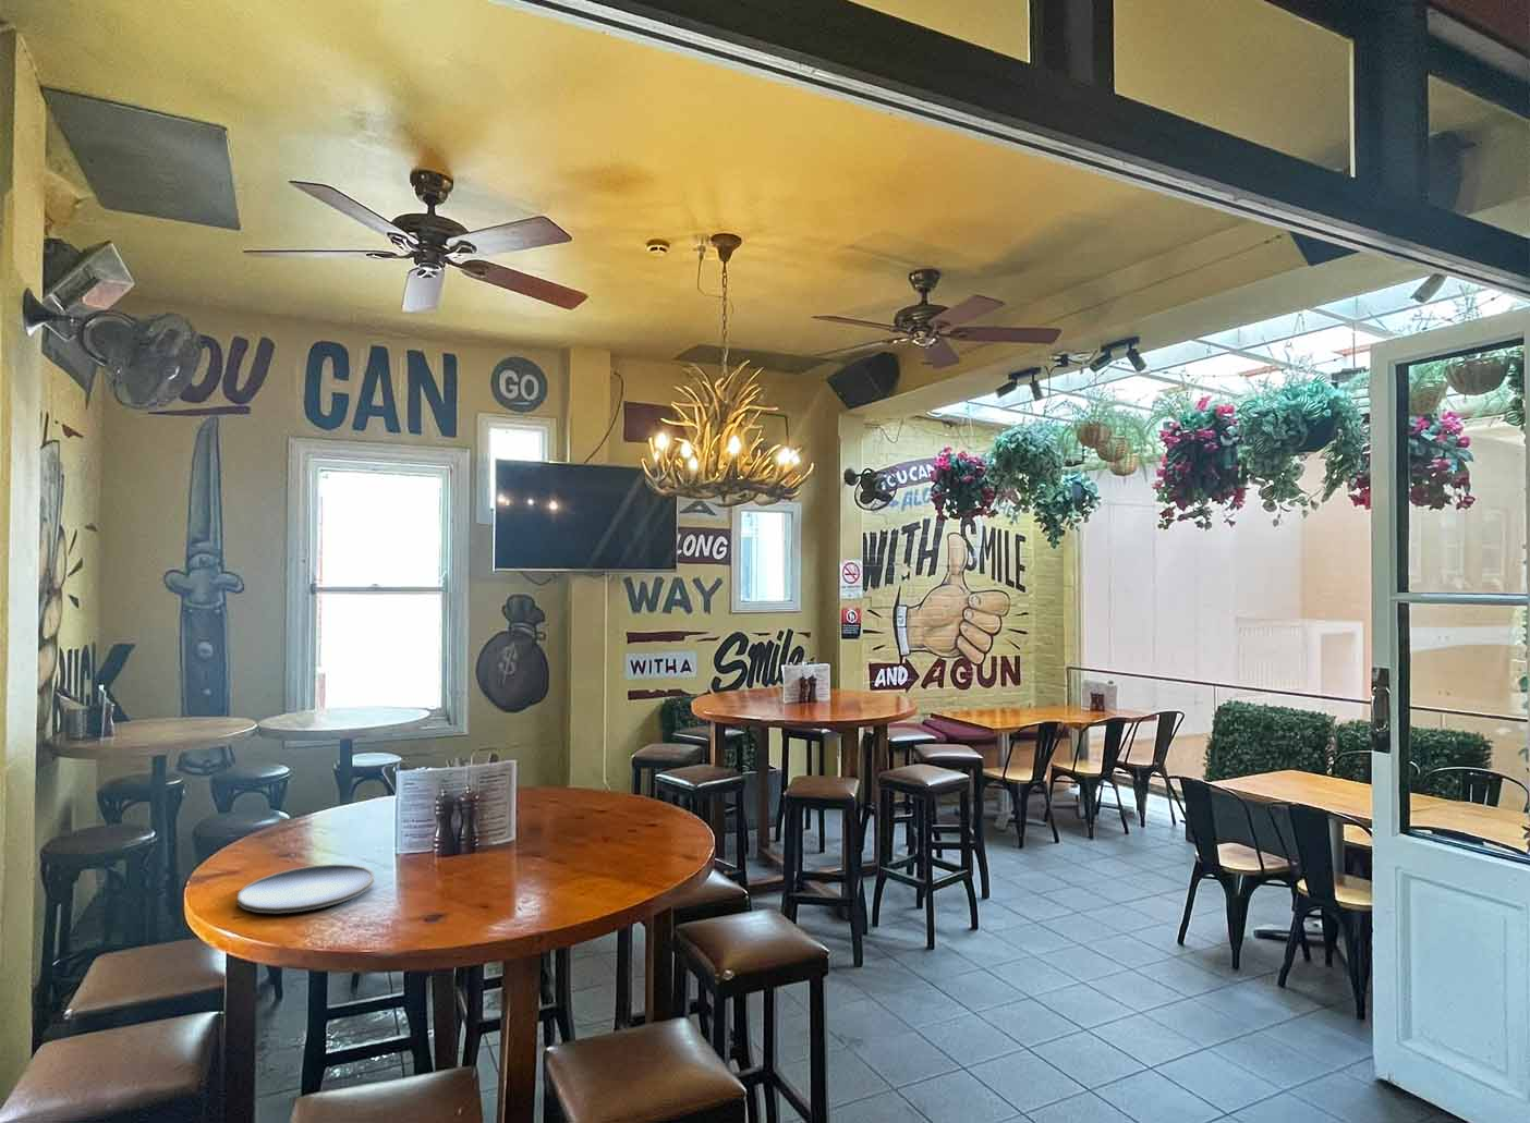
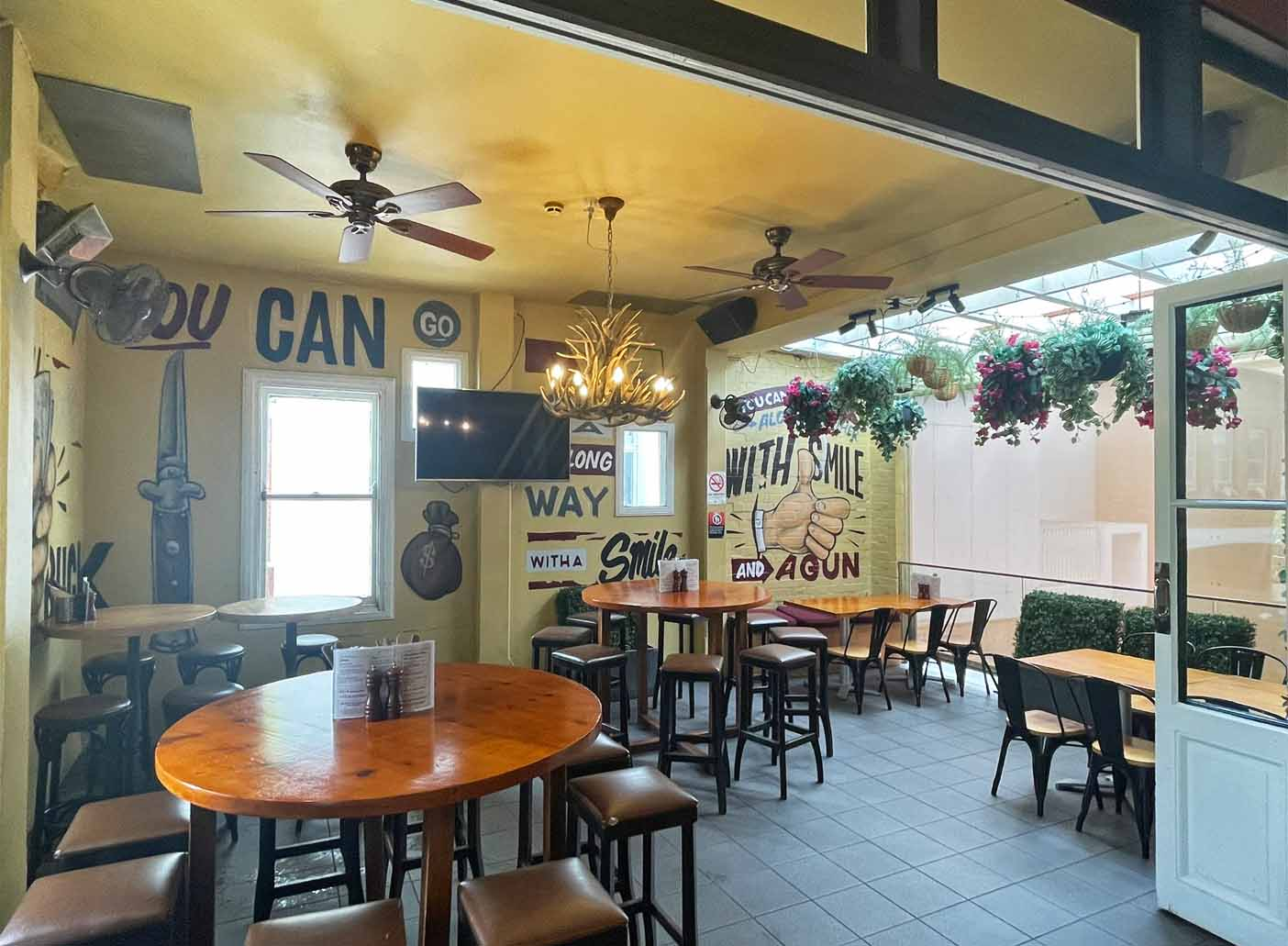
- plate [236,864,375,914]
